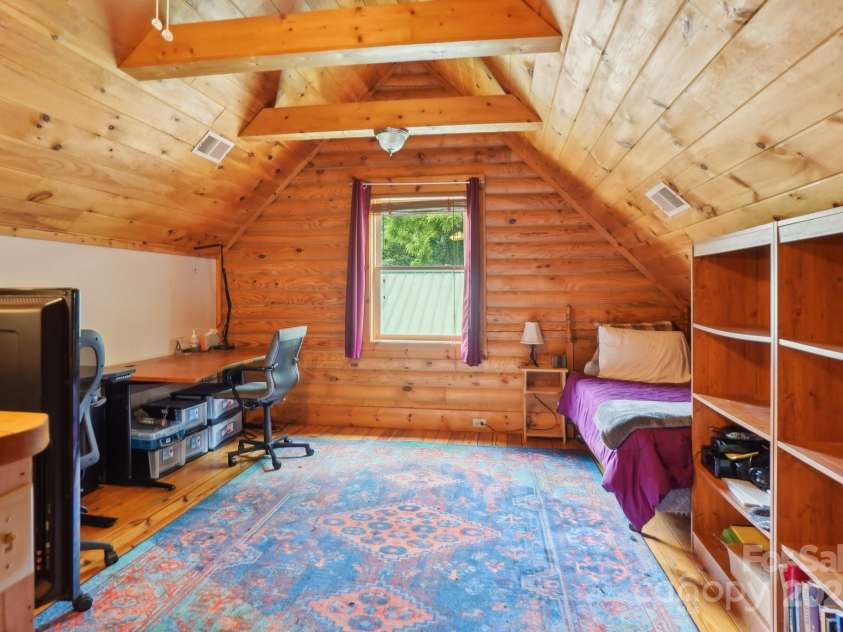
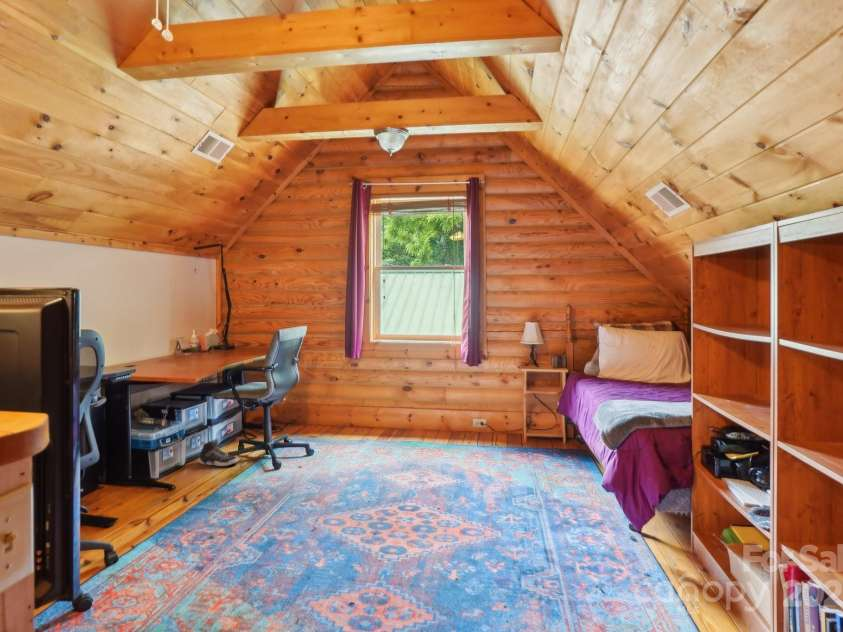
+ sneaker [198,438,239,467]
